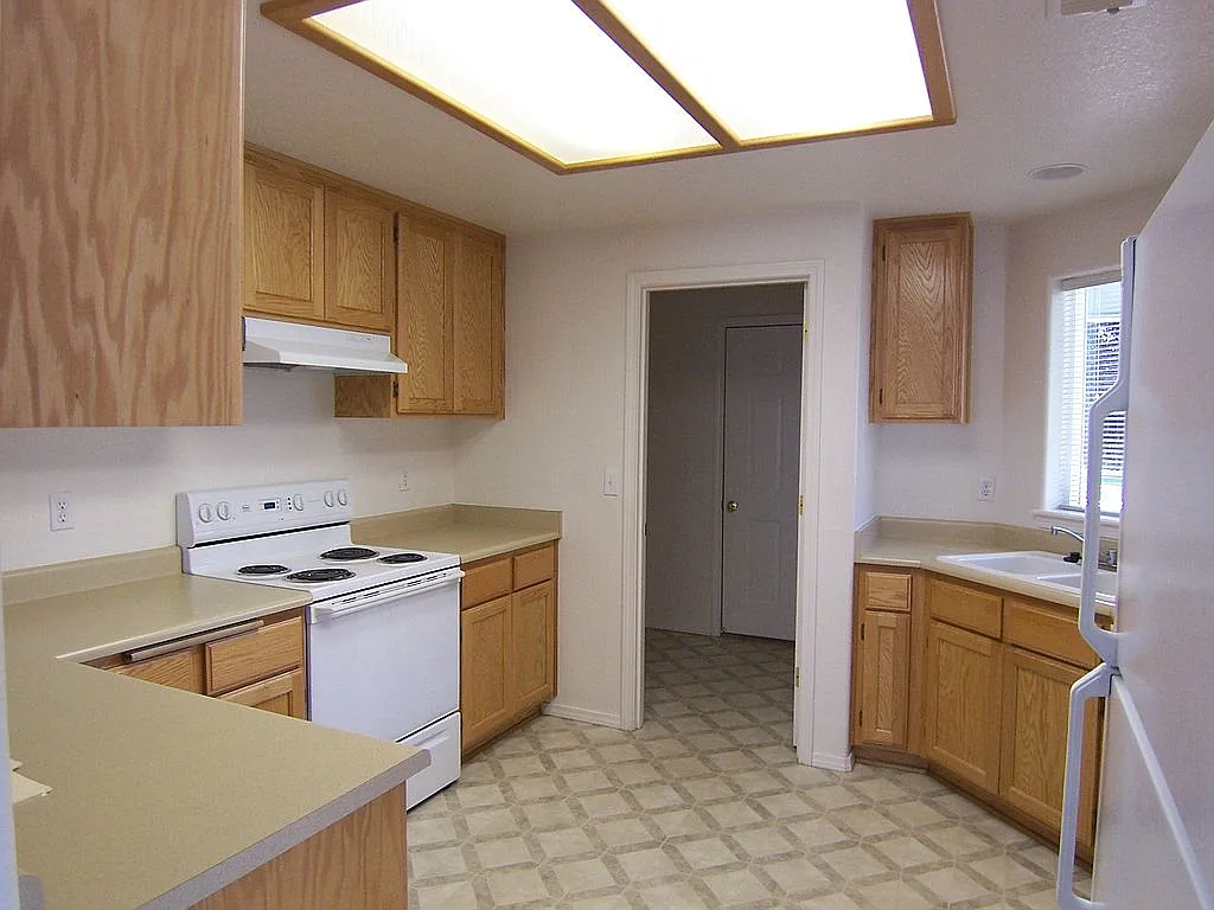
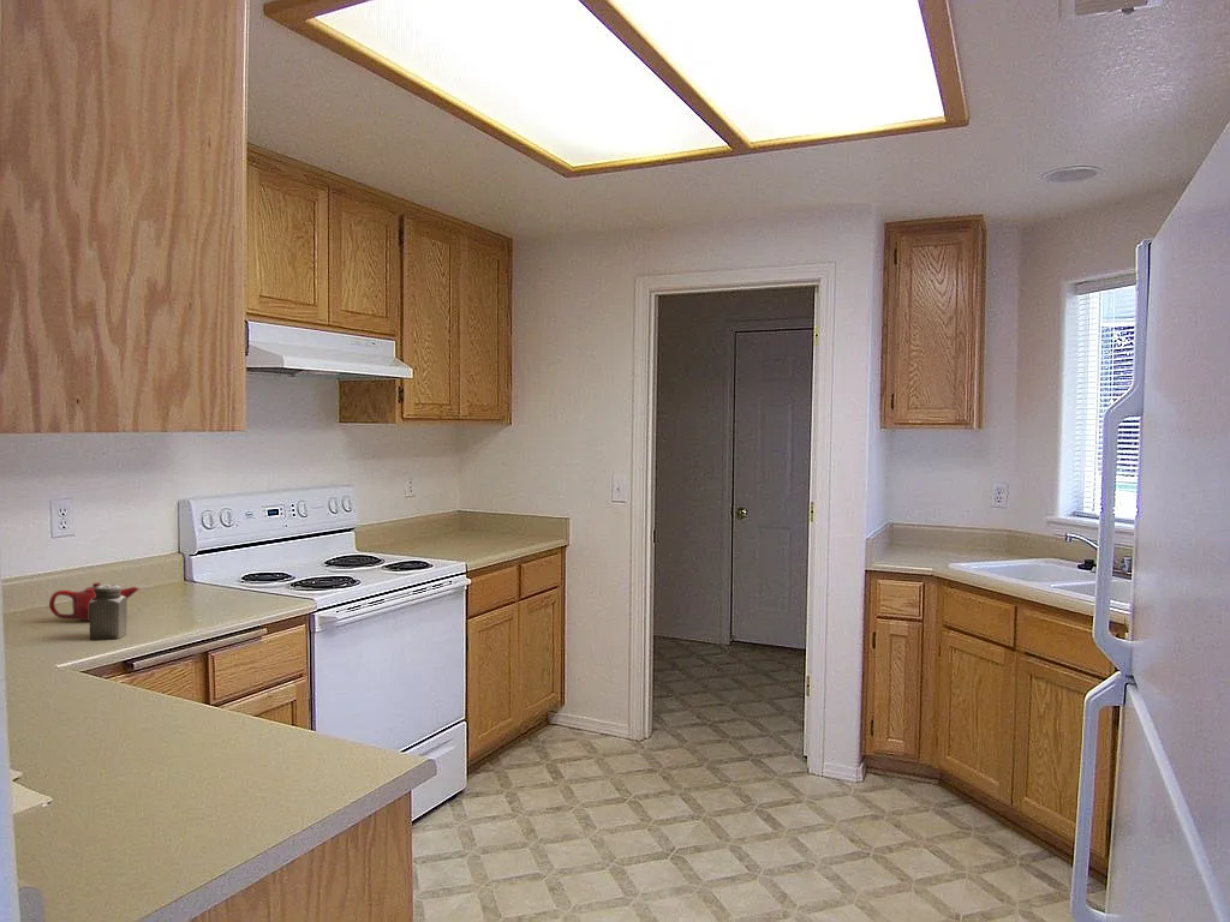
+ teapot [48,581,141,622]
+ salt shaker [89,583,129,641]
